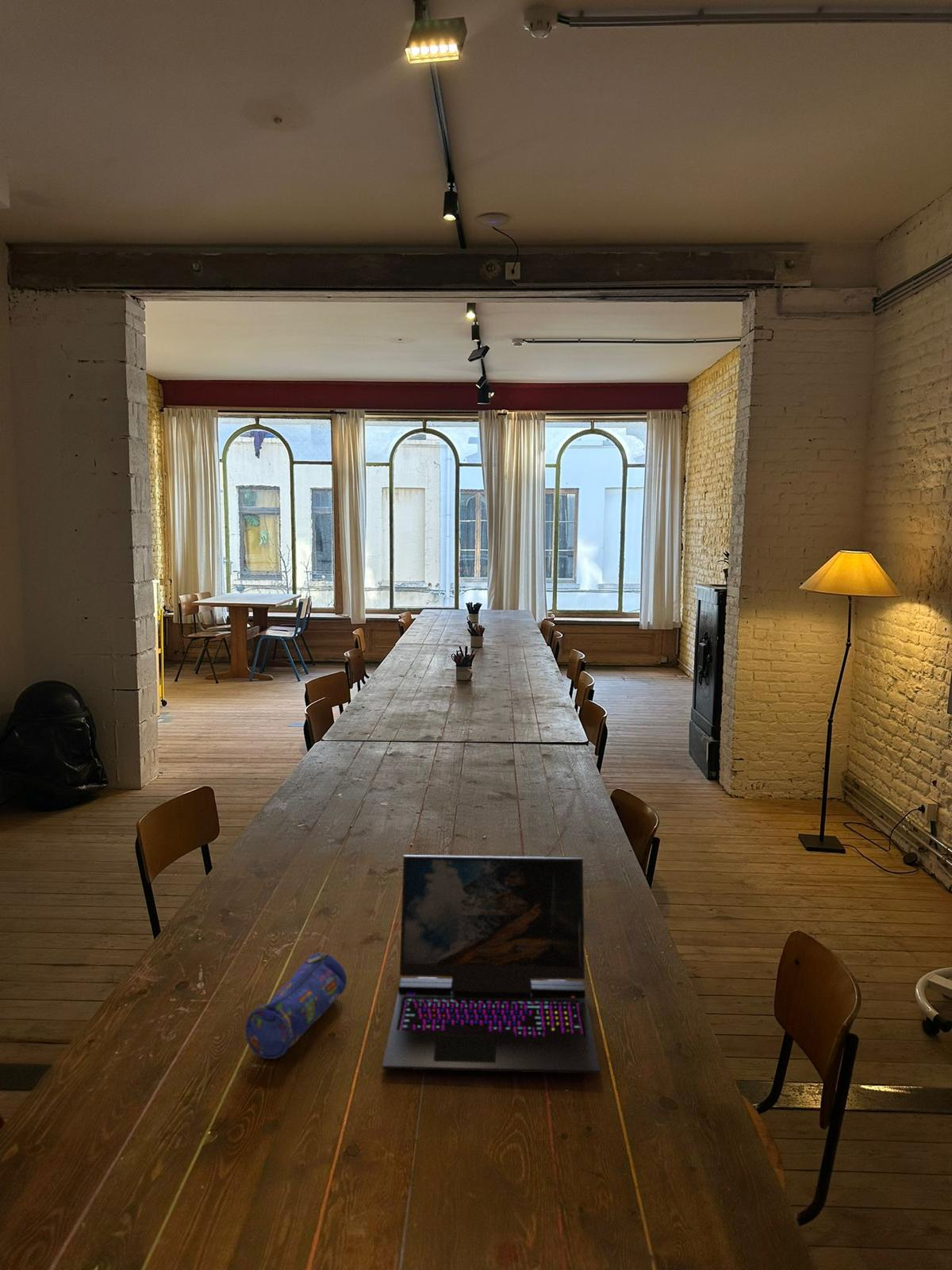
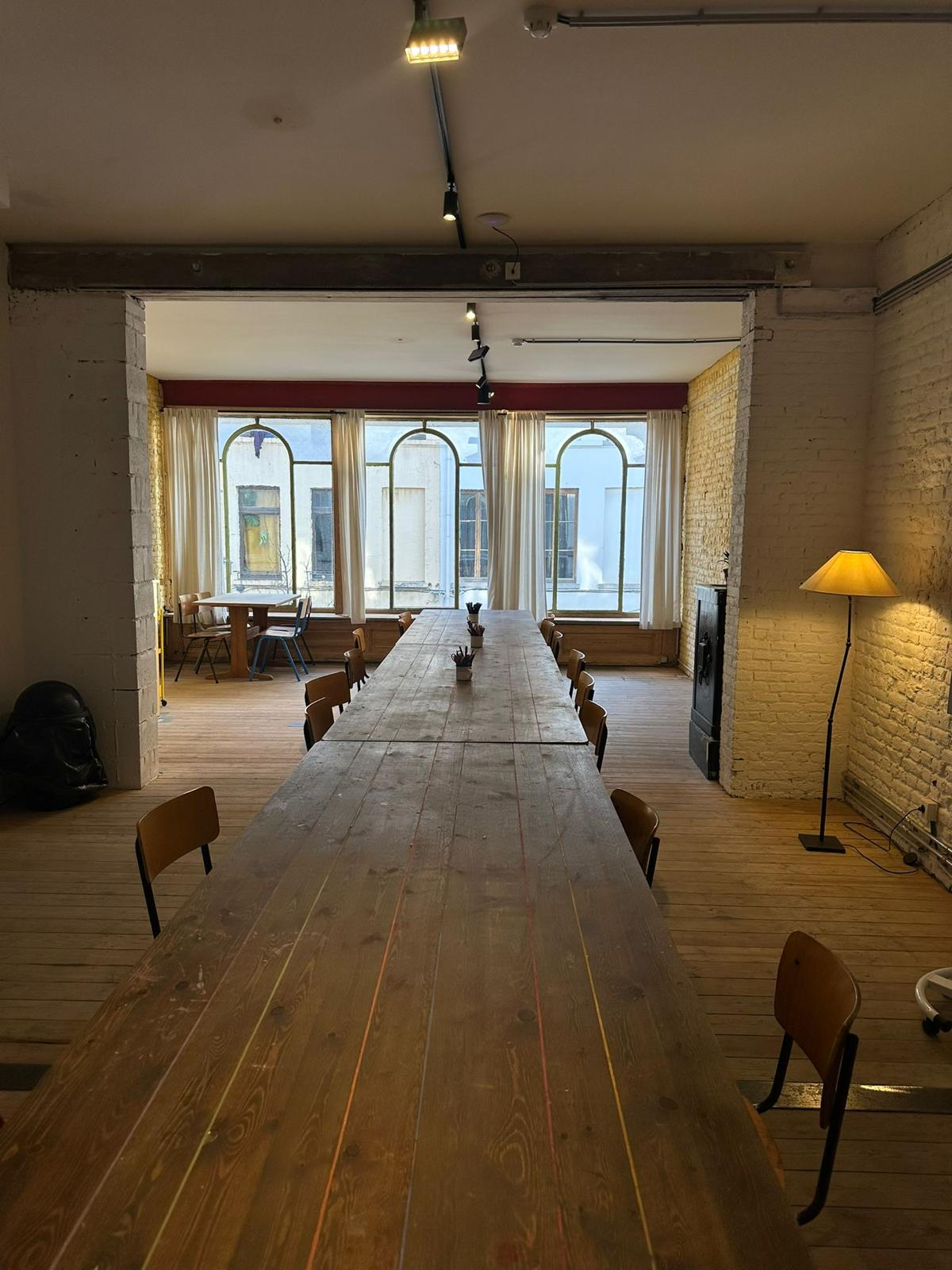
- laptop [381,854,601,1075]
- pencil case [244,952,347,1060]
